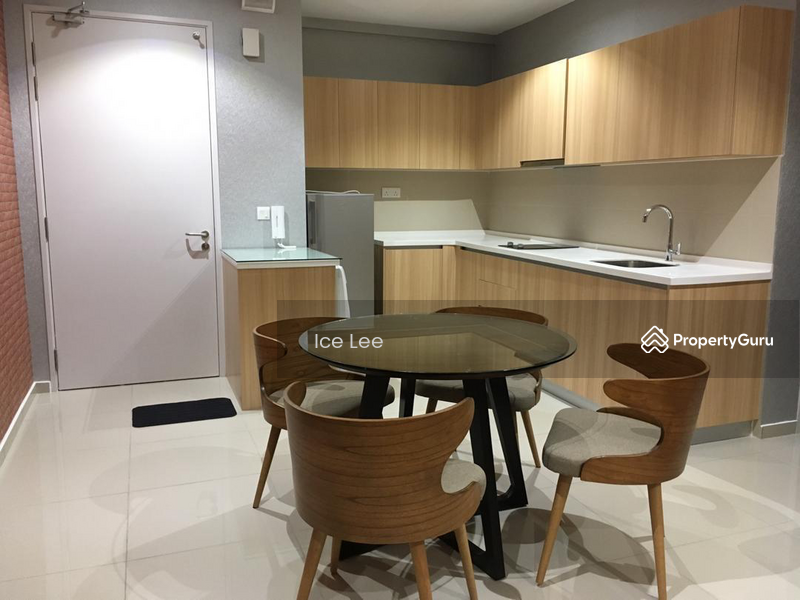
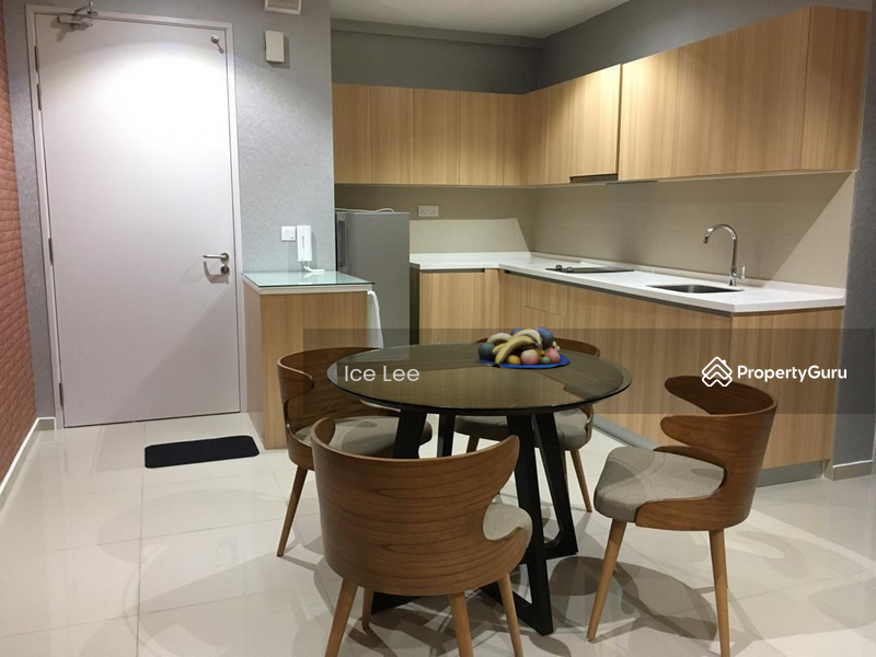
+ fruit bowl [476,325,570,369]
